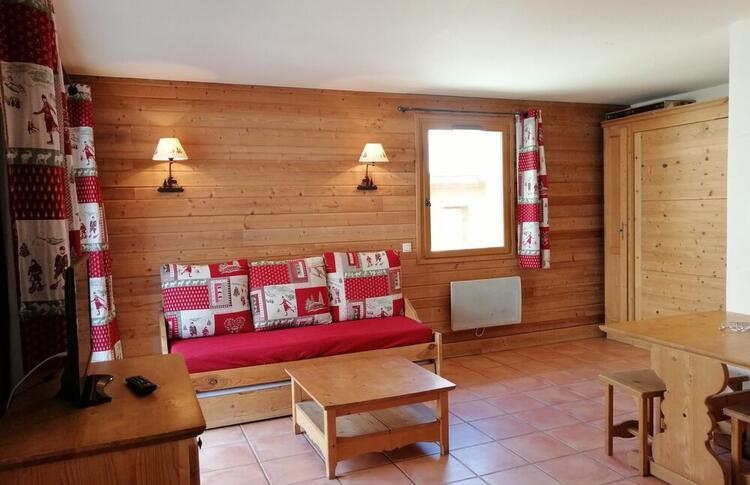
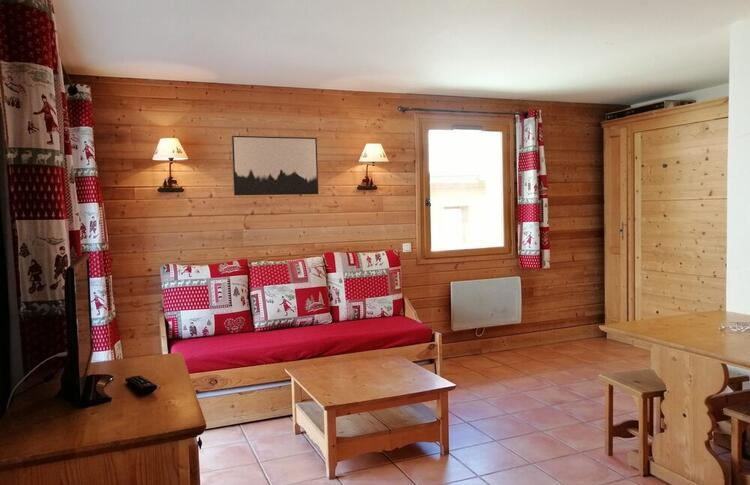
+ wall art [231,135,319,196]
